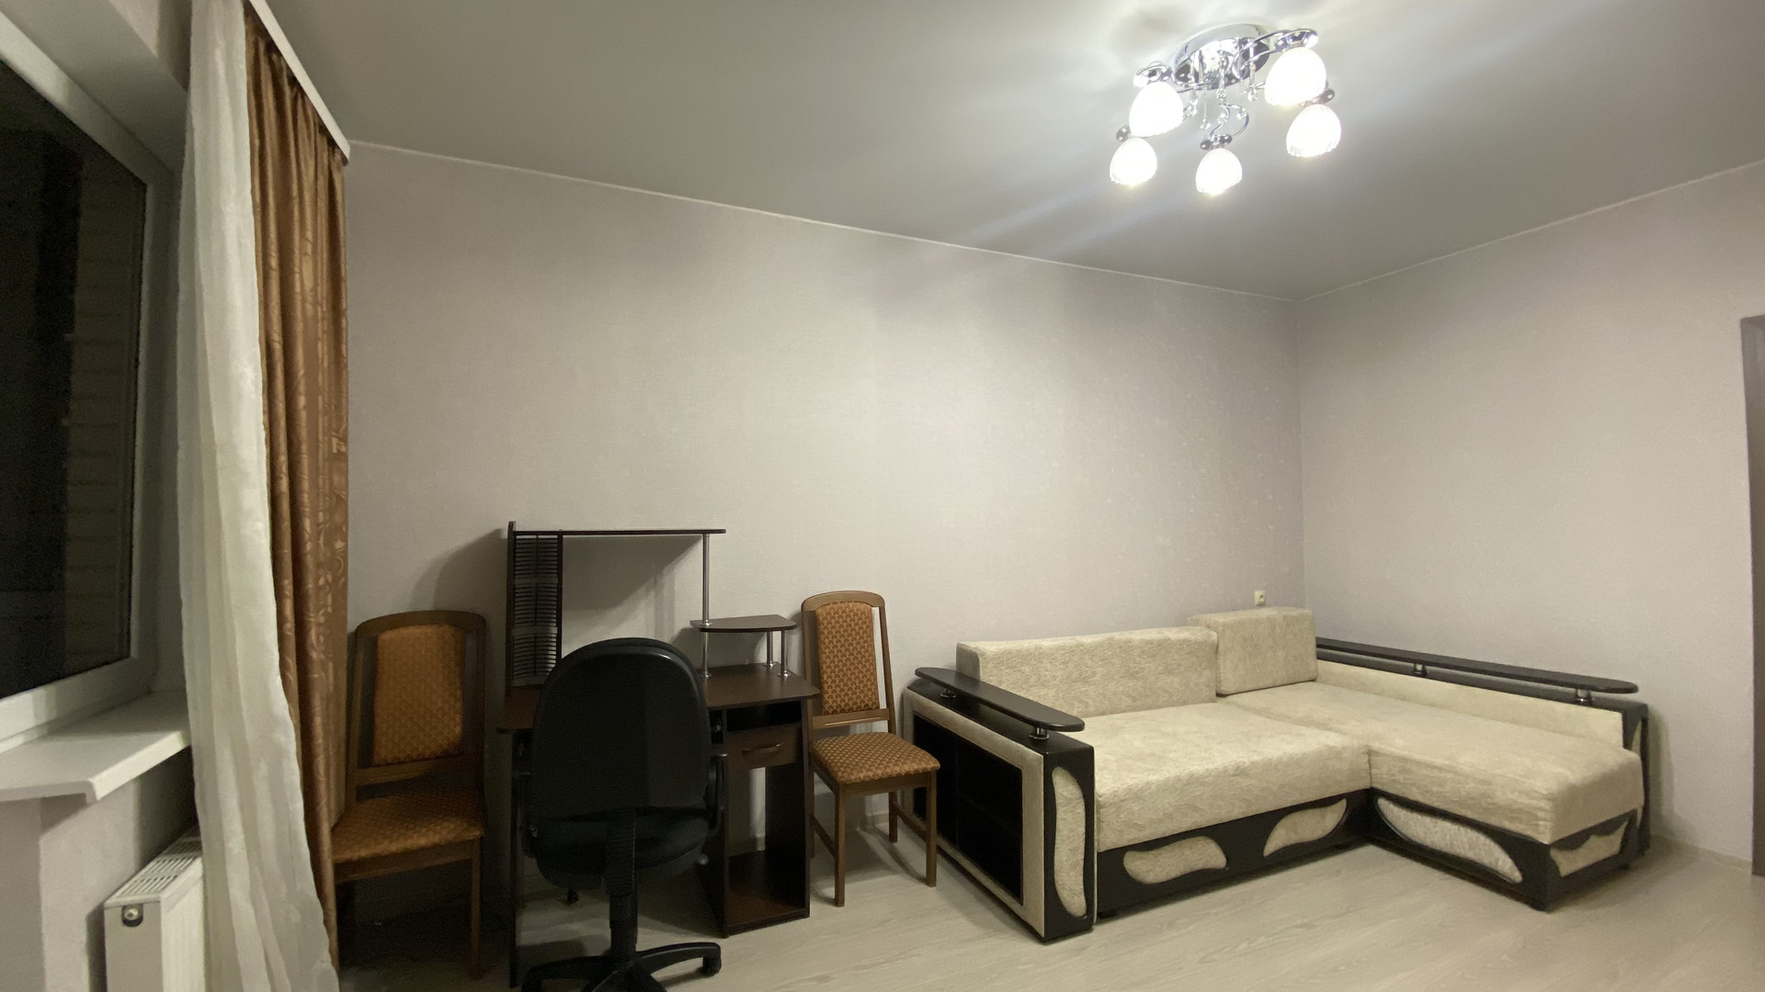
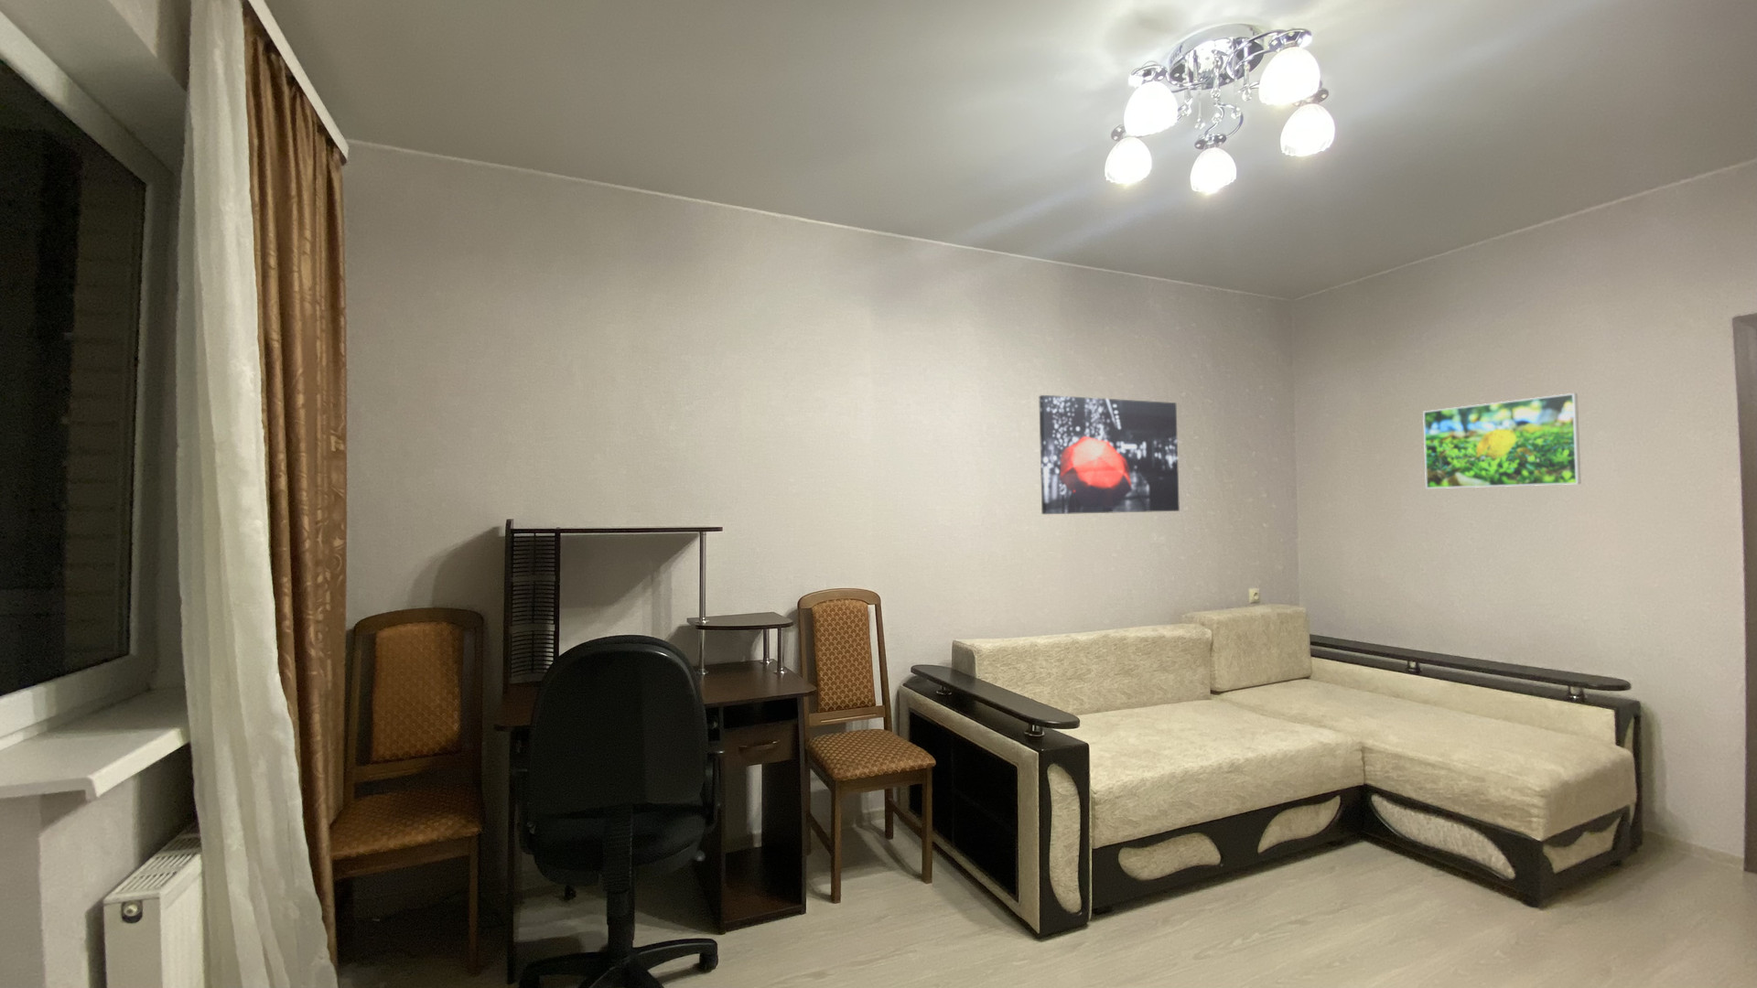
+ wall art [1038,394,1180,515]
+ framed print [1422,392,1582,490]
